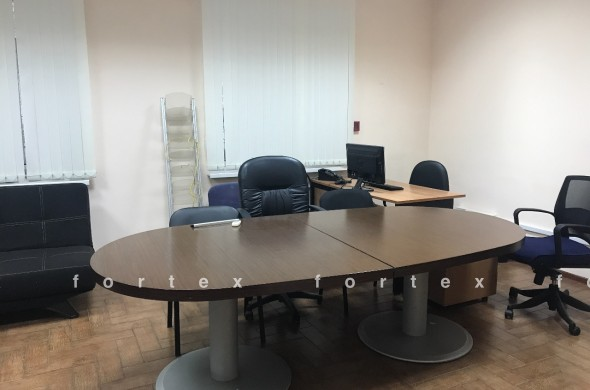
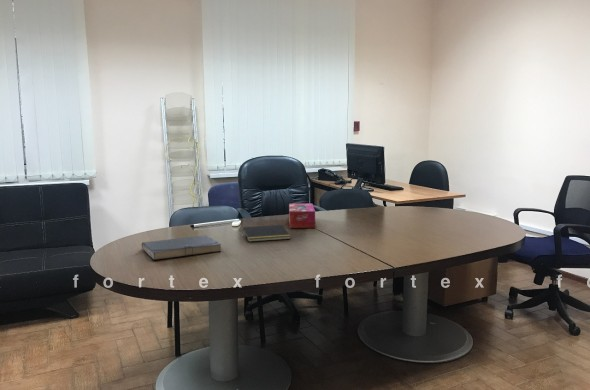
+ file folder [141,234,222,261]
+ notepad [242,224,291,243]
+ tissue box [288,203,316,229]
